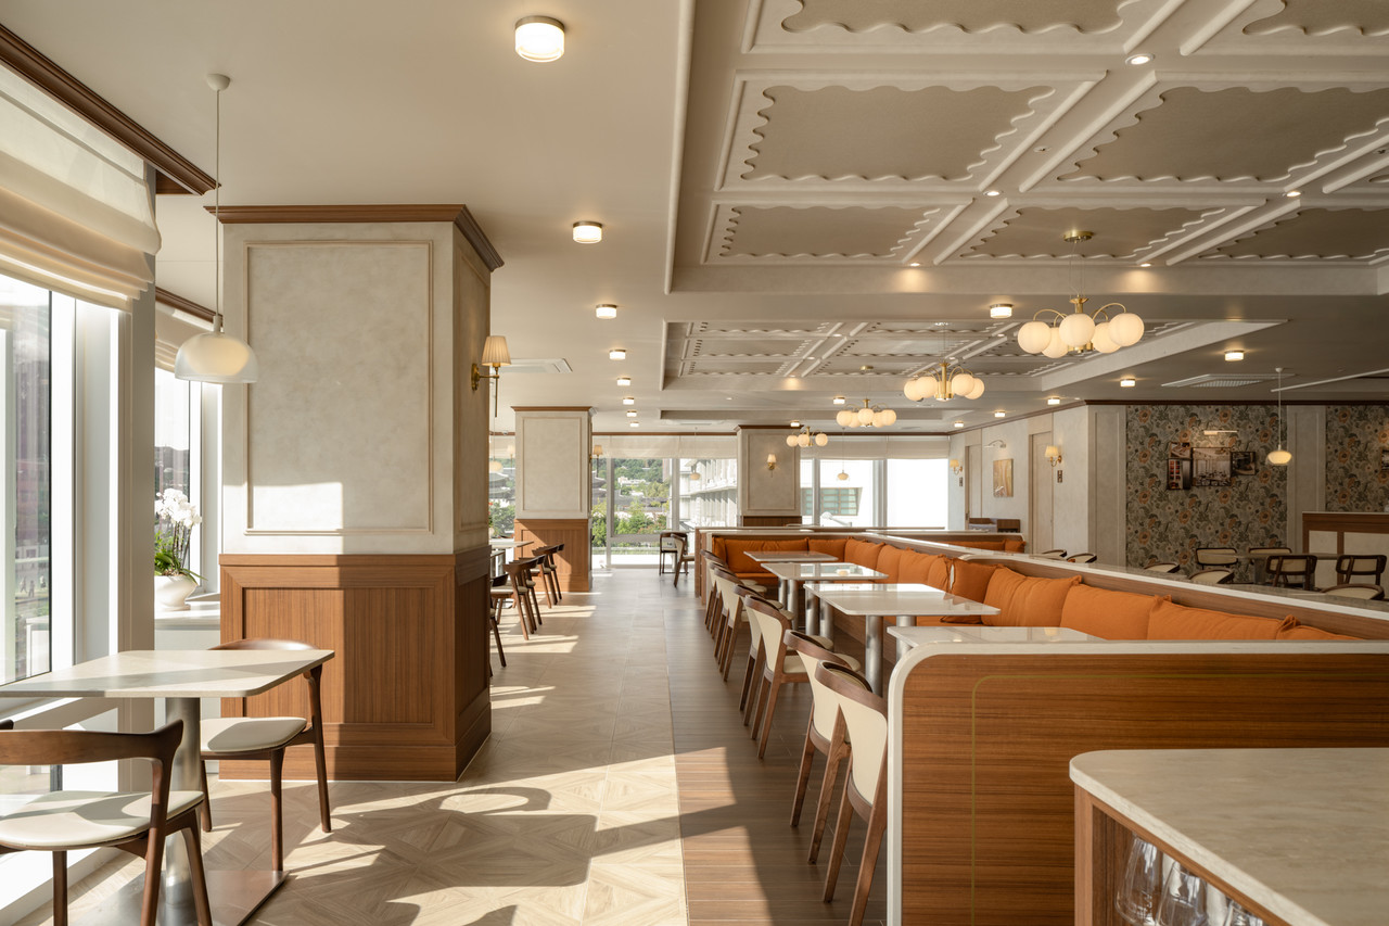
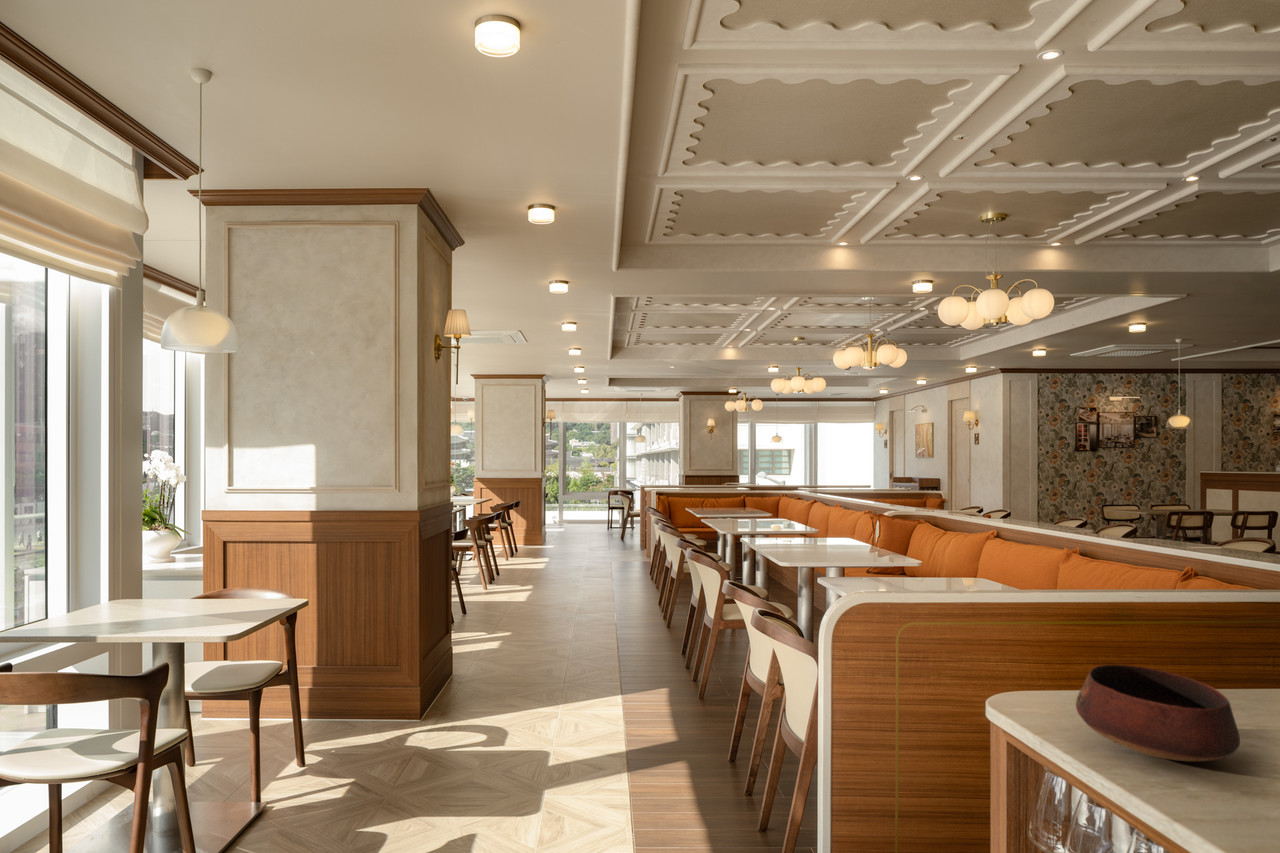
+ bowl [1075,664,1241,762]
